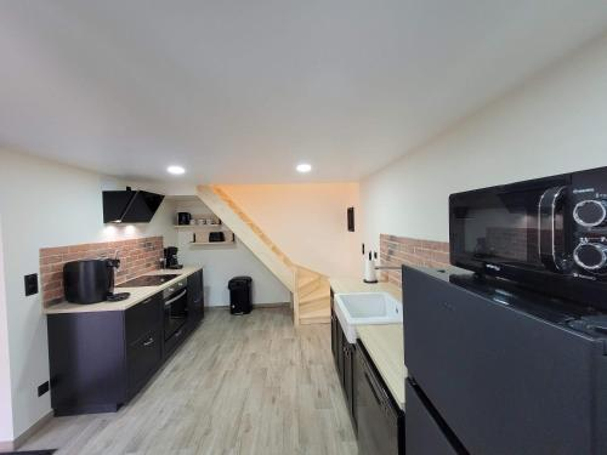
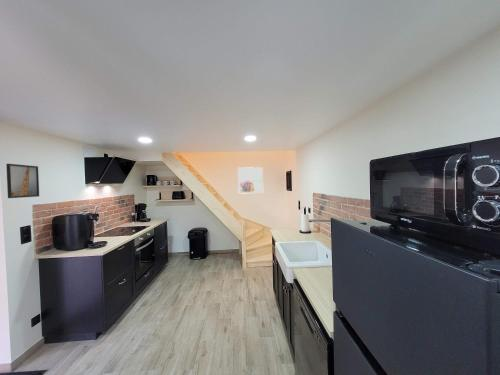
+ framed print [5,163,40,199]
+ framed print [237,166,264,195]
